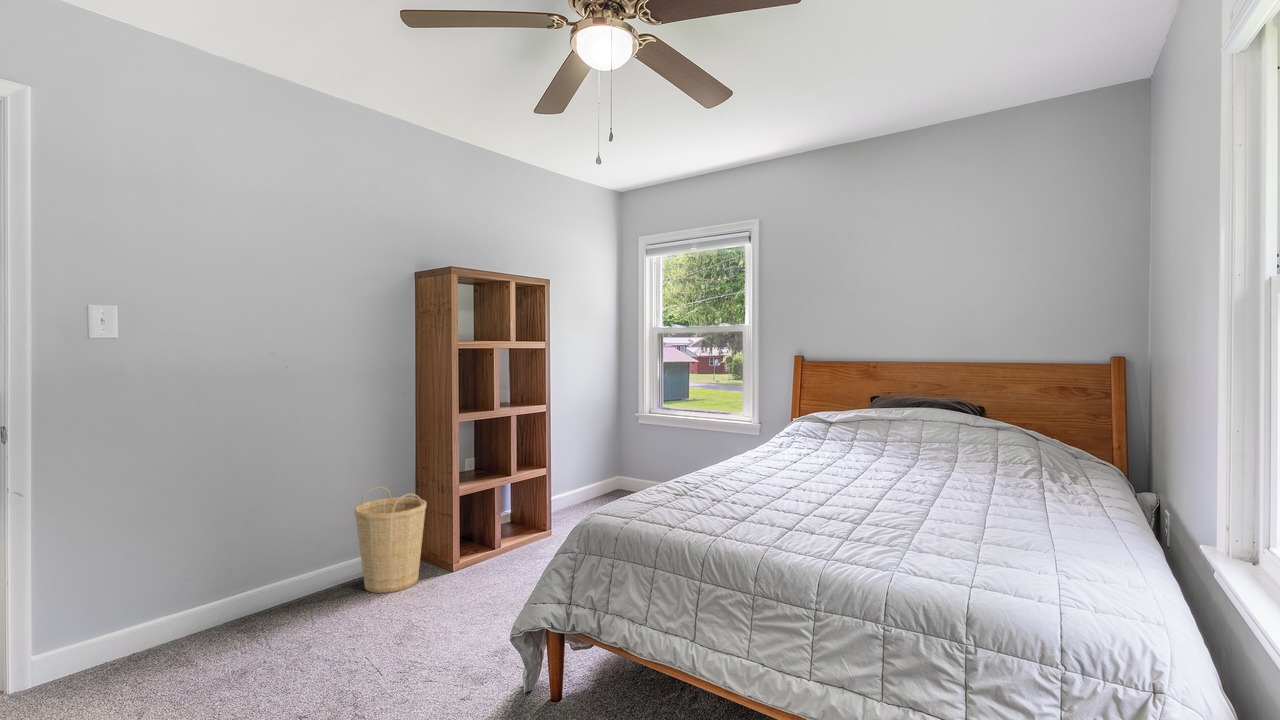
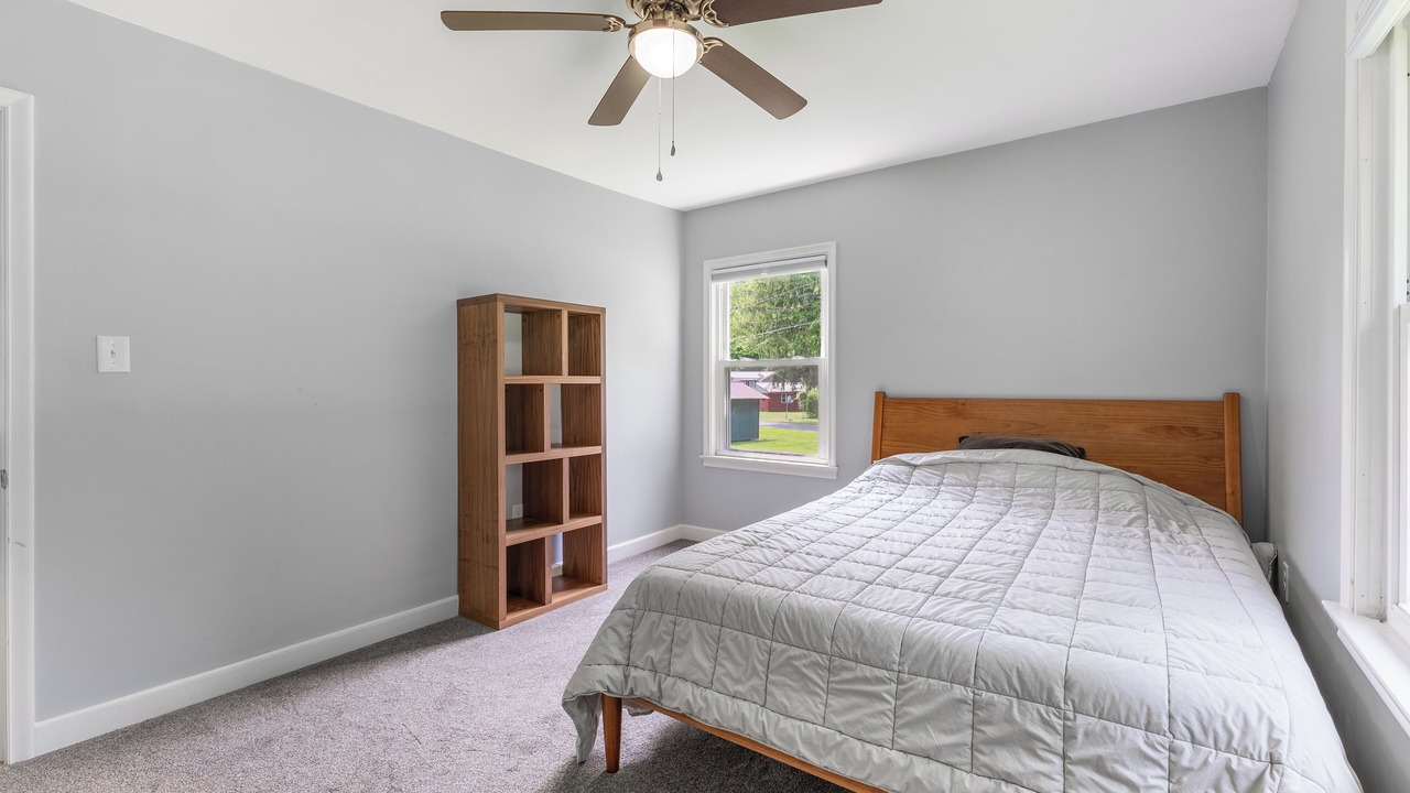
- basket [353,486,427,594]
